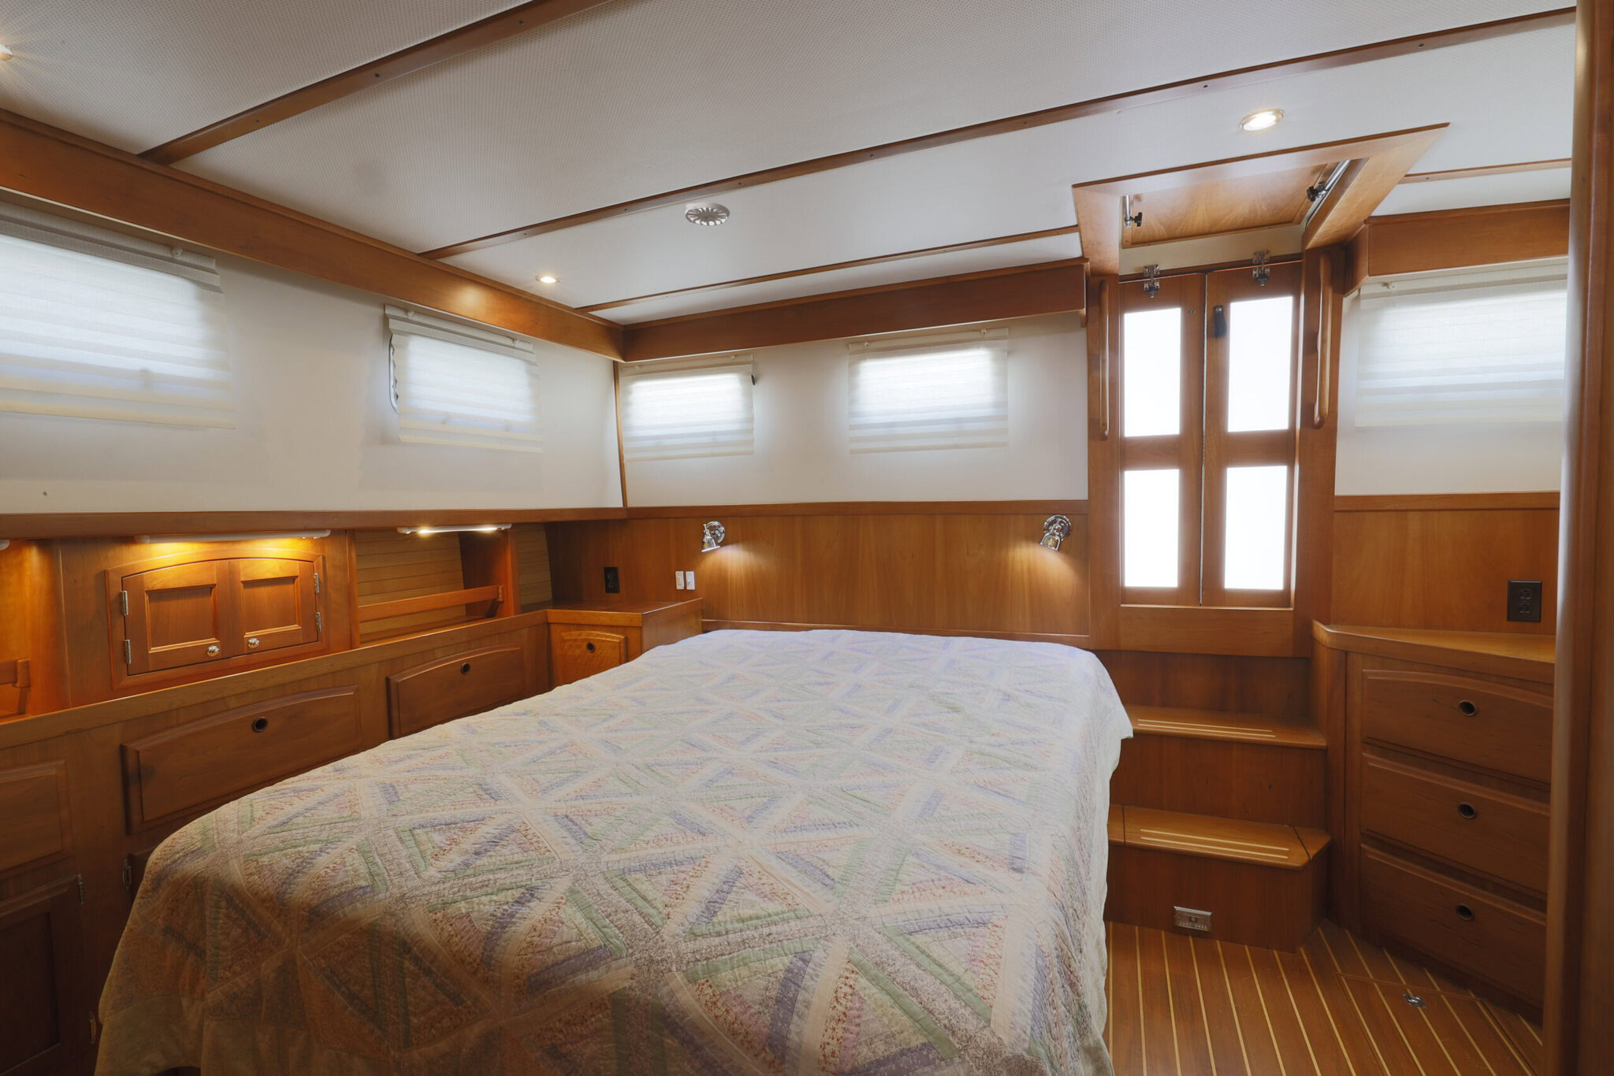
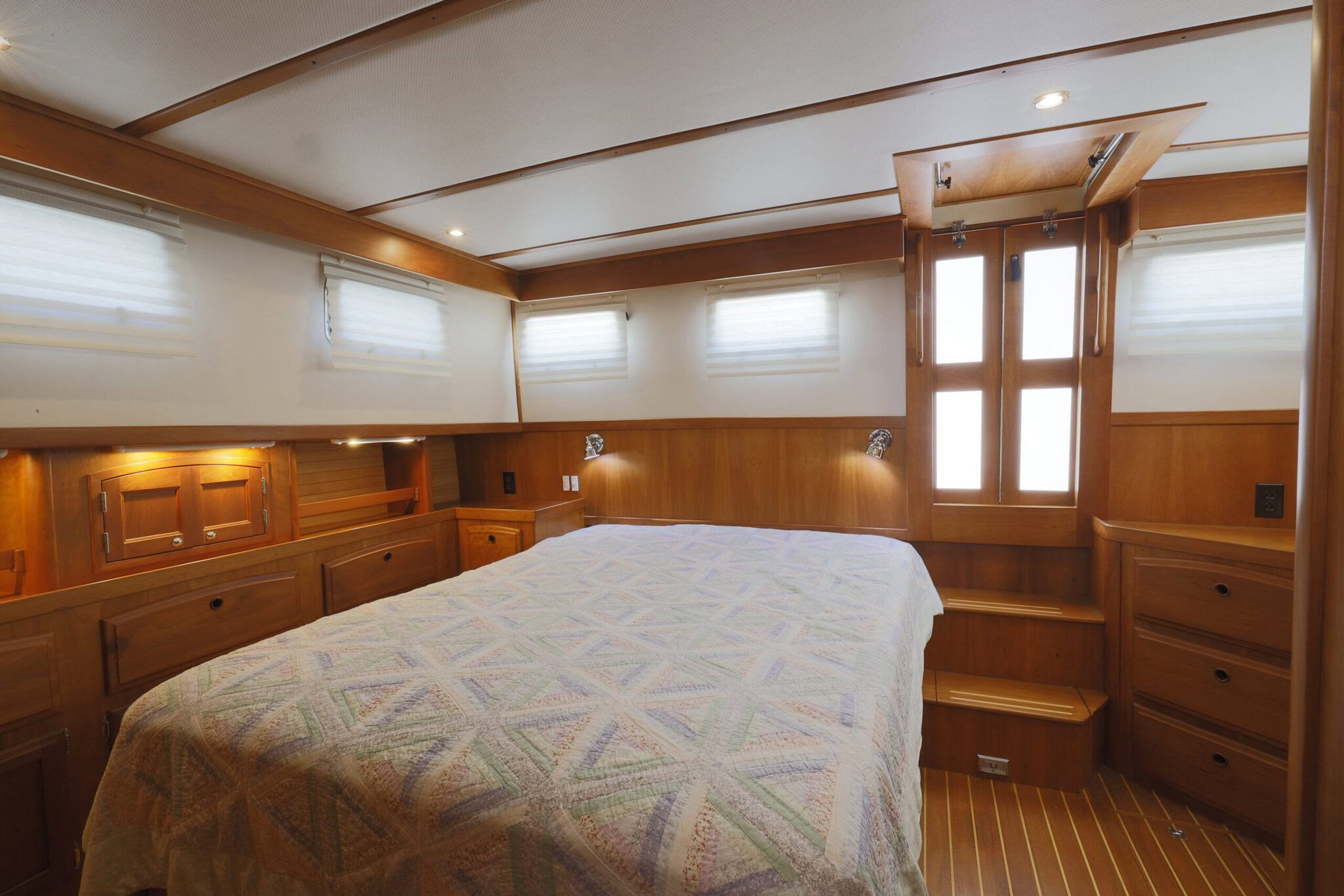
- smoke detector [685,202,730,226]
